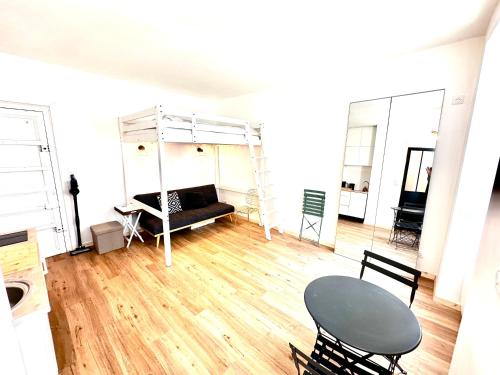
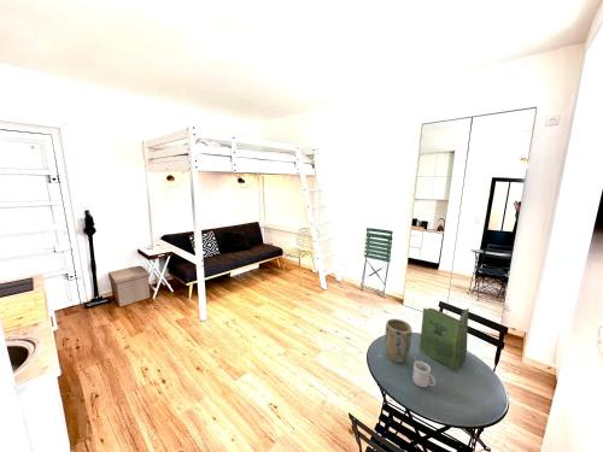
+ mug [411,356,437,388]
+ book [418,306,470,371]
+ plant pot [384,318,412,364]
